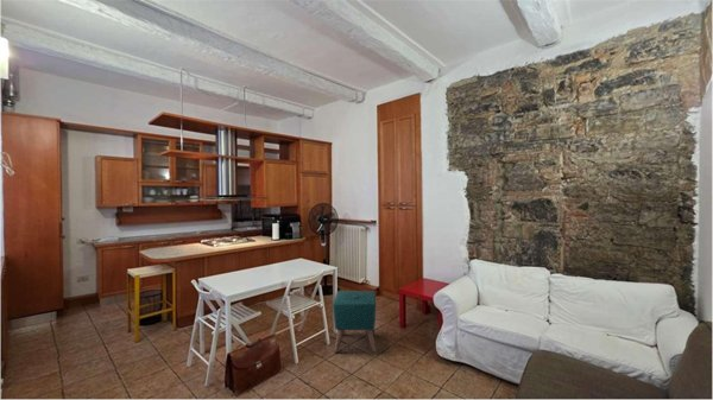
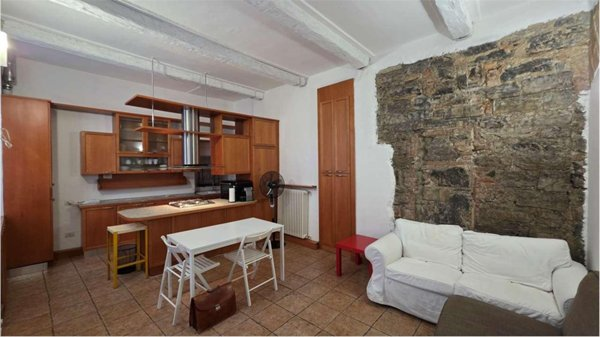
- ottoman [332,290,377,354]
